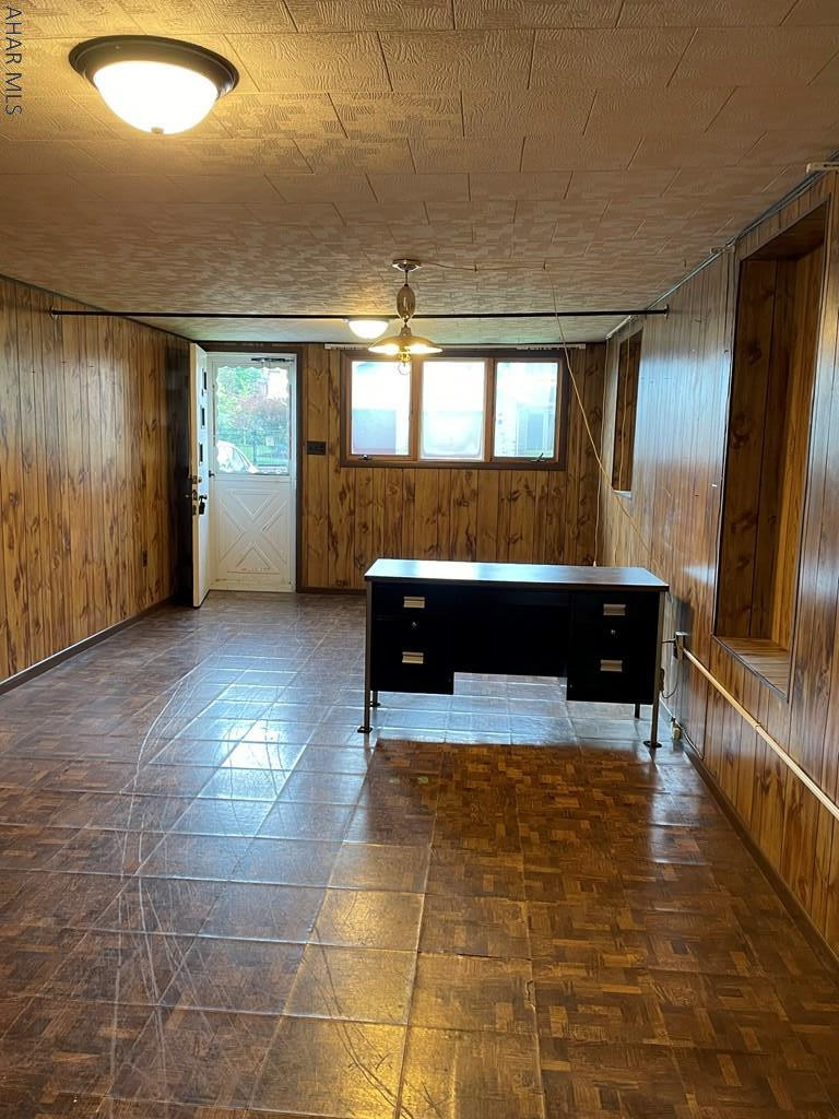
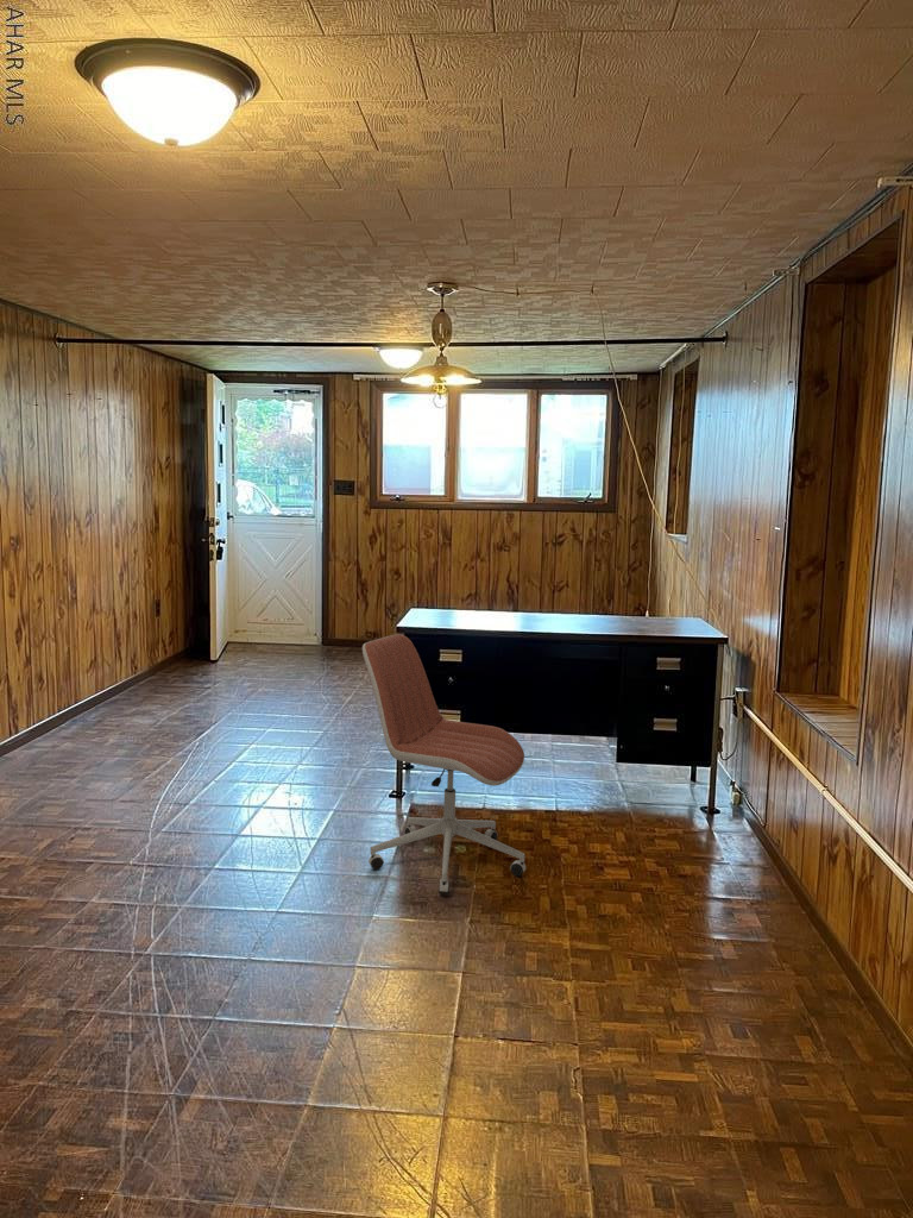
+ office chair [361,633,527,896]
